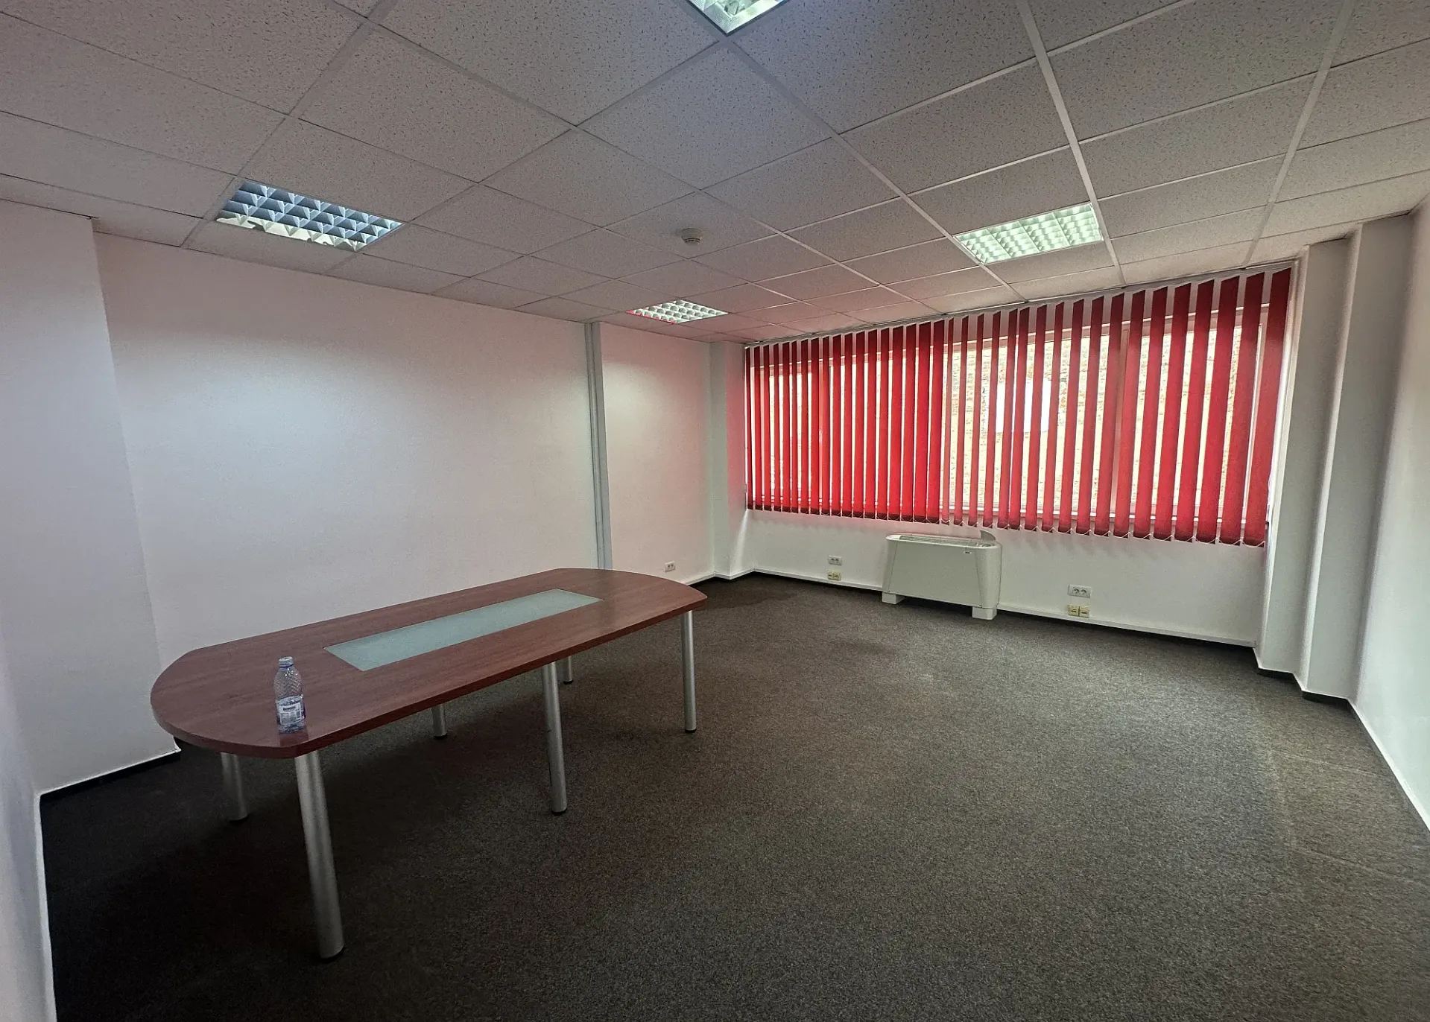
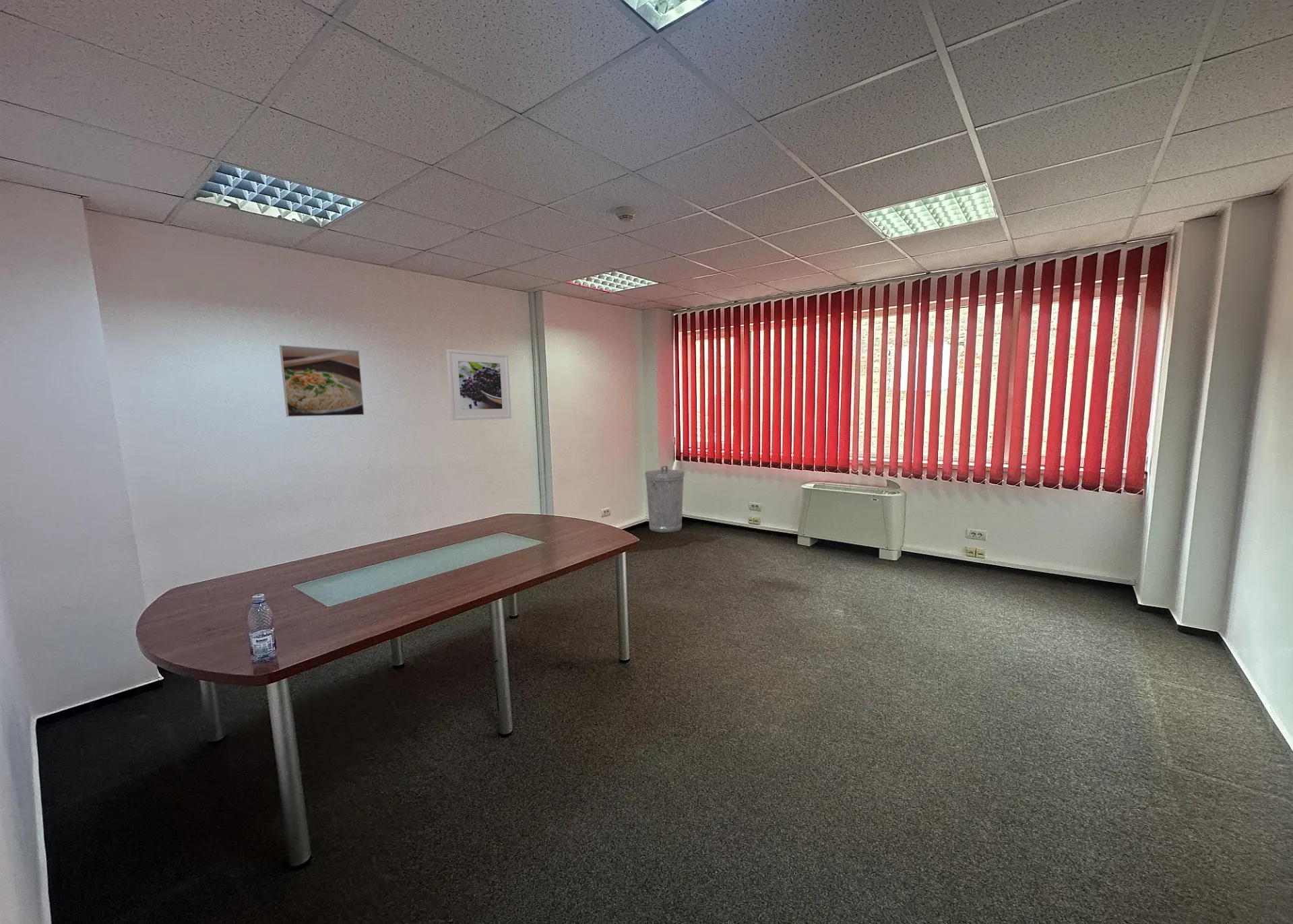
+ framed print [445,348,512,421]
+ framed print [279,345,365,418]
+ trash can [644,465,685,533]
